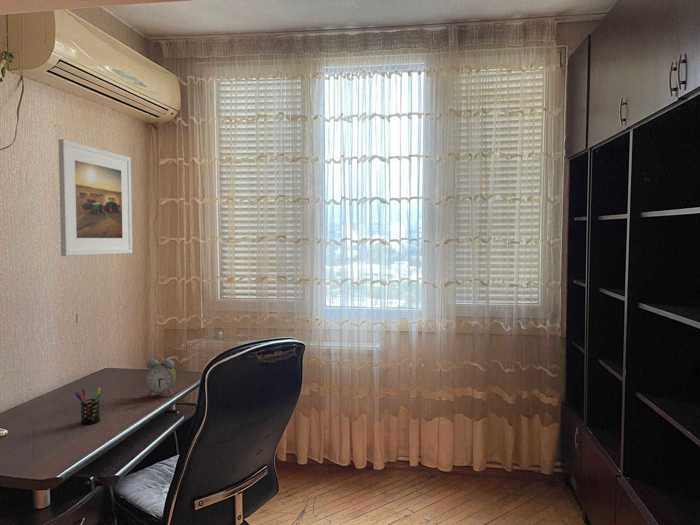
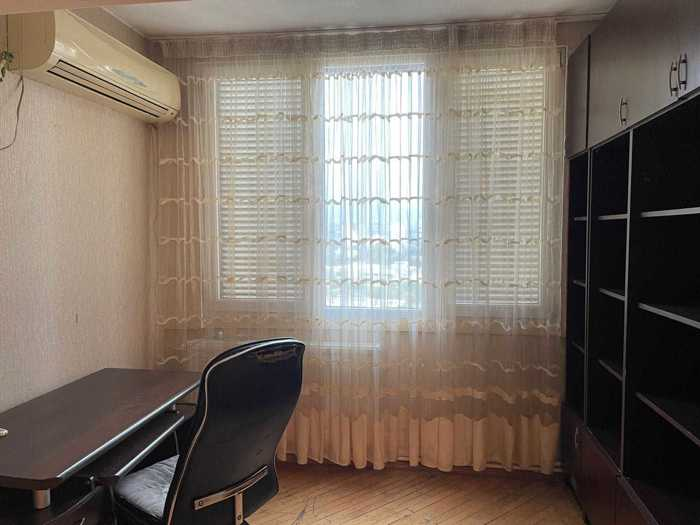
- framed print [57,138,133,257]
- alarm clock [144,358,177,398]
- pen holder [74,386,102,425]
